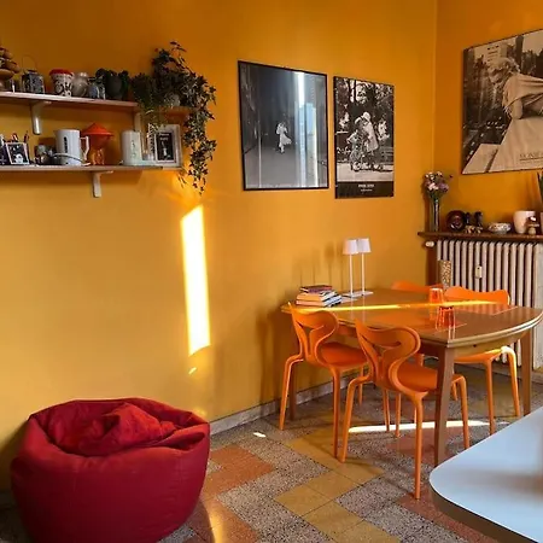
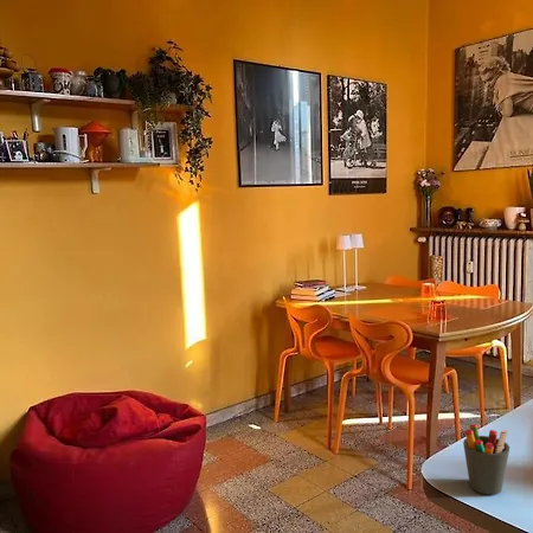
+ pen holder [462,423,510,496]
